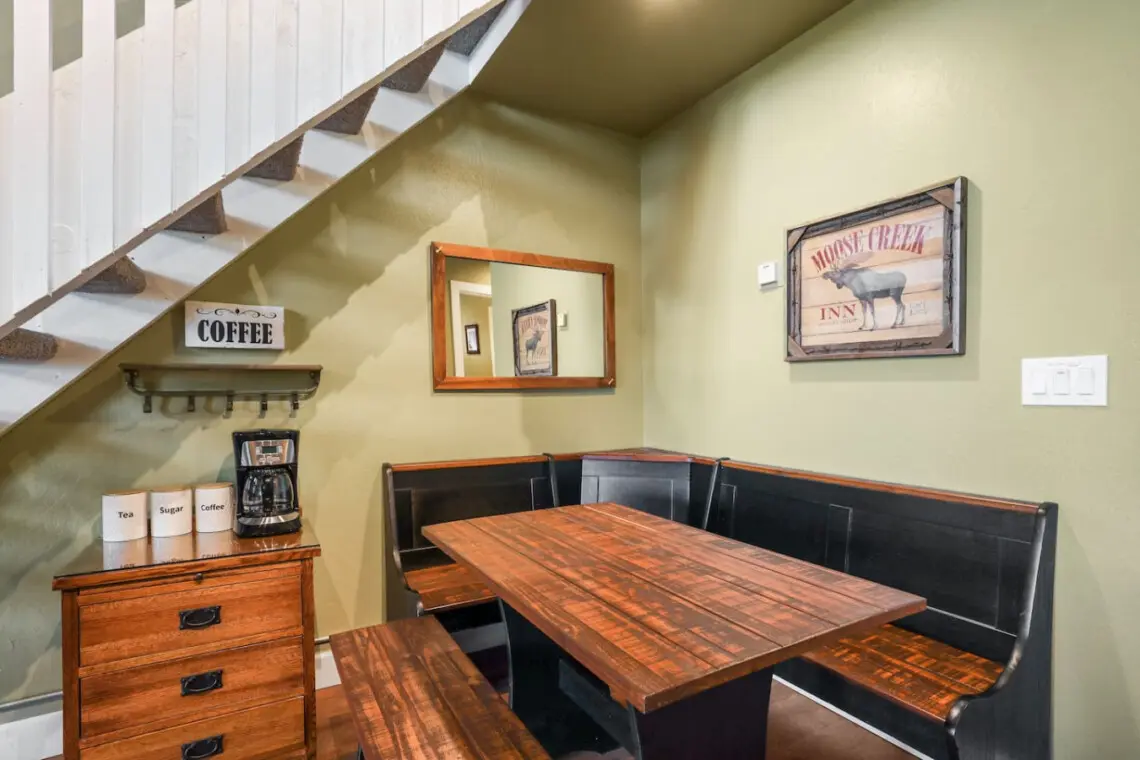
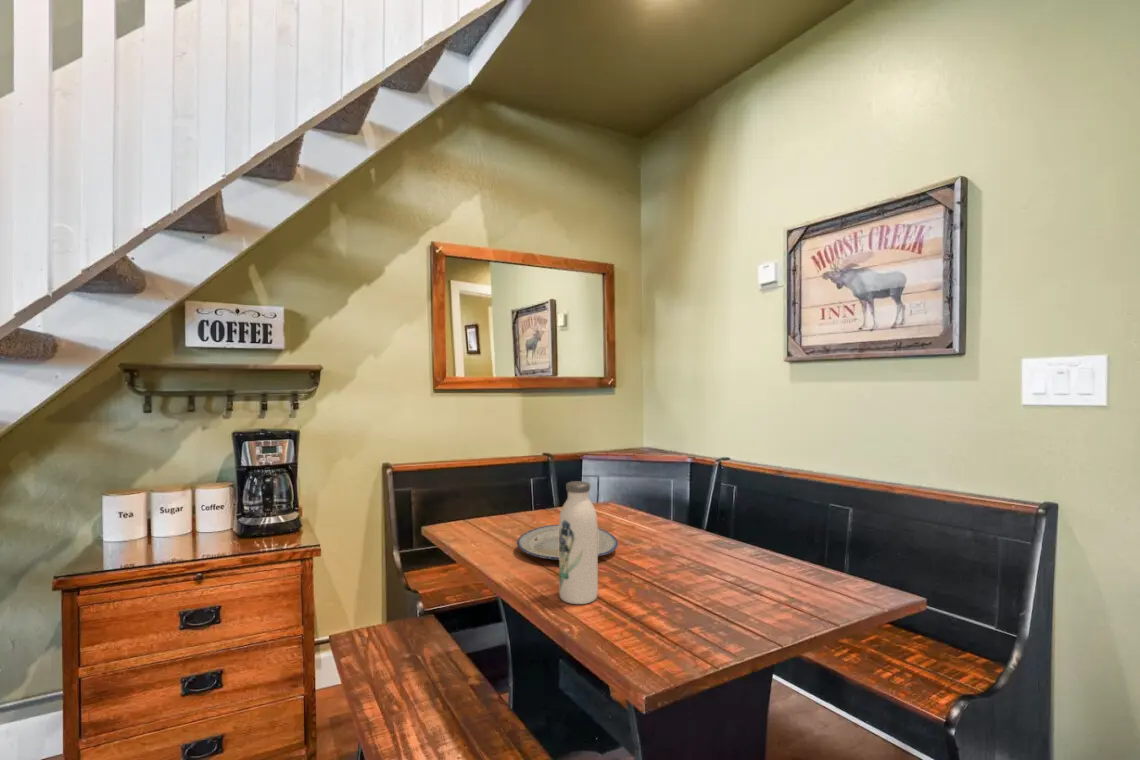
+ water bottle [558,480,599,605]
+ plate [516,524,619,561]
